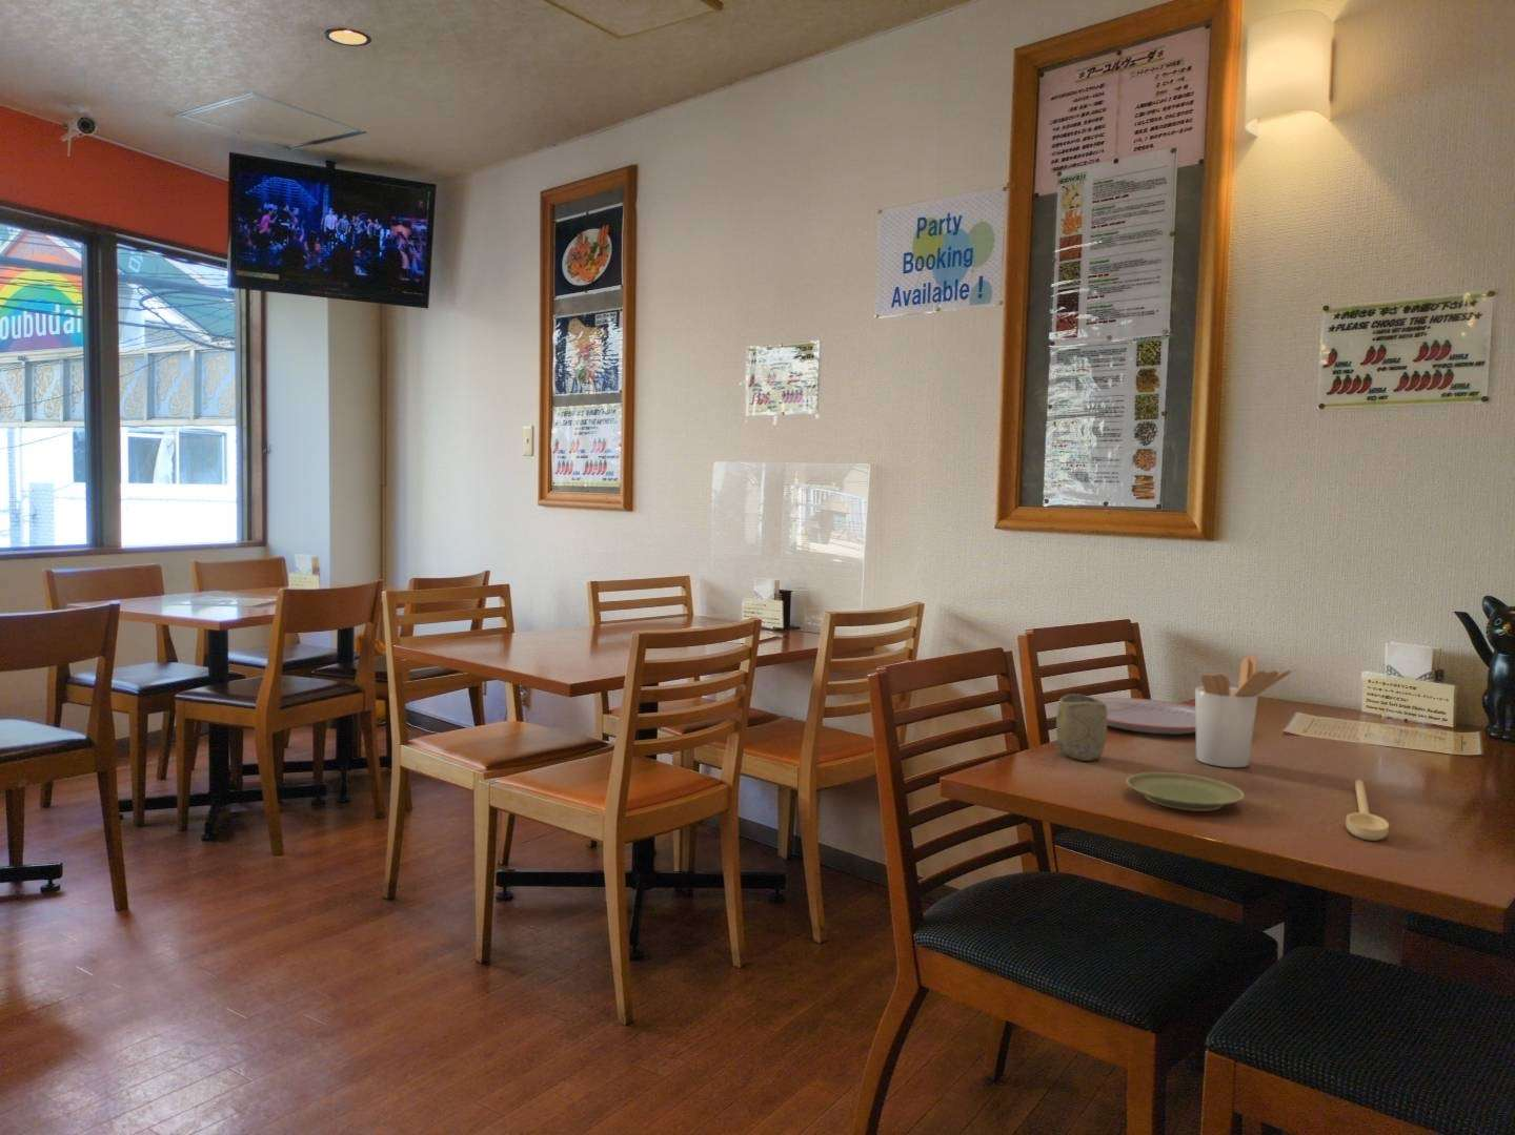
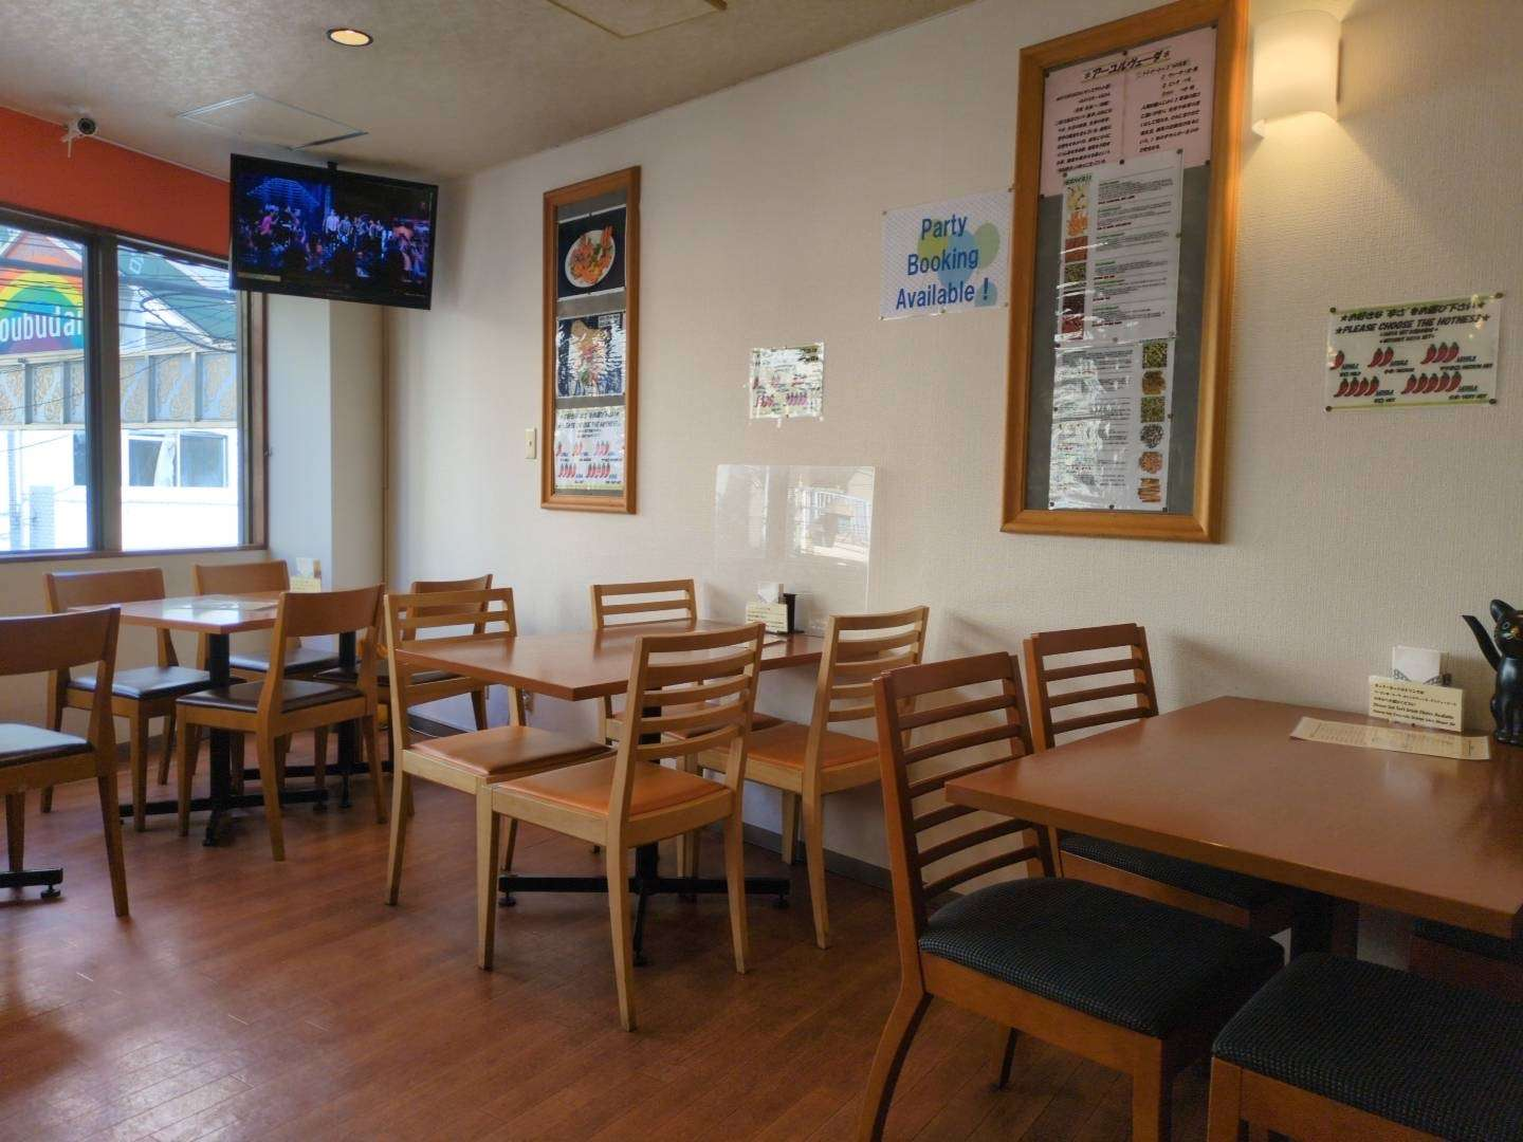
- spoon [1344,779,1390,842]
- cup [1056,693,1108,762]
- plate [1125,771,1245,812]
- utensil holder [1194,655,1292,768]
- plate [1096,696,1196,736]
